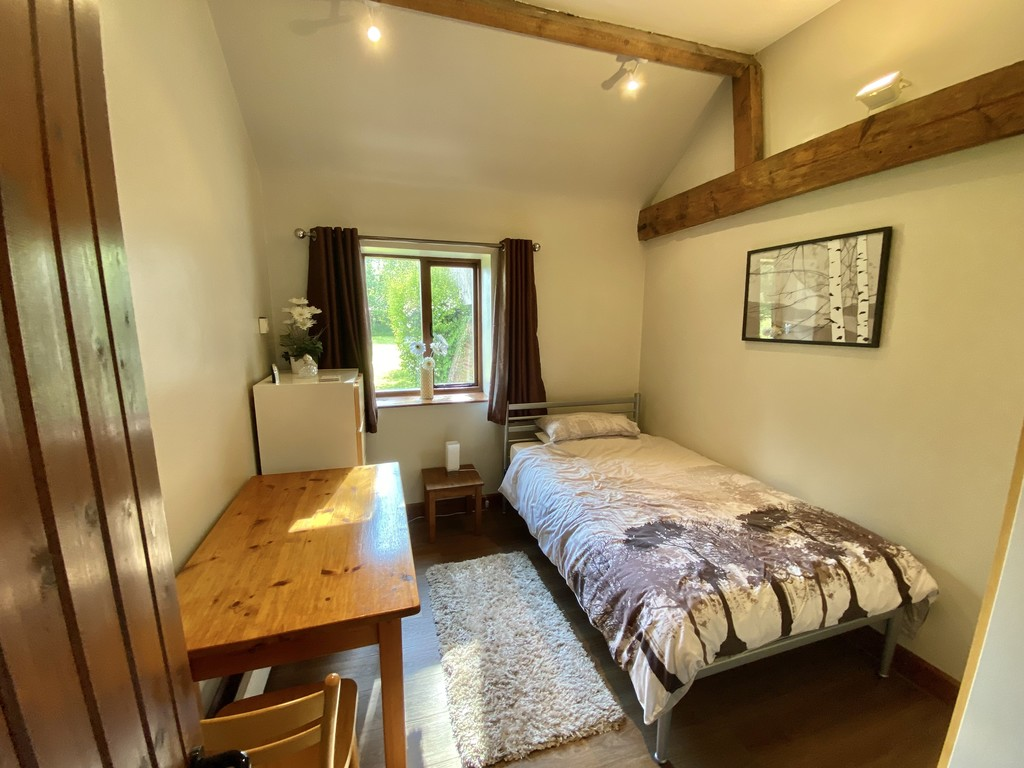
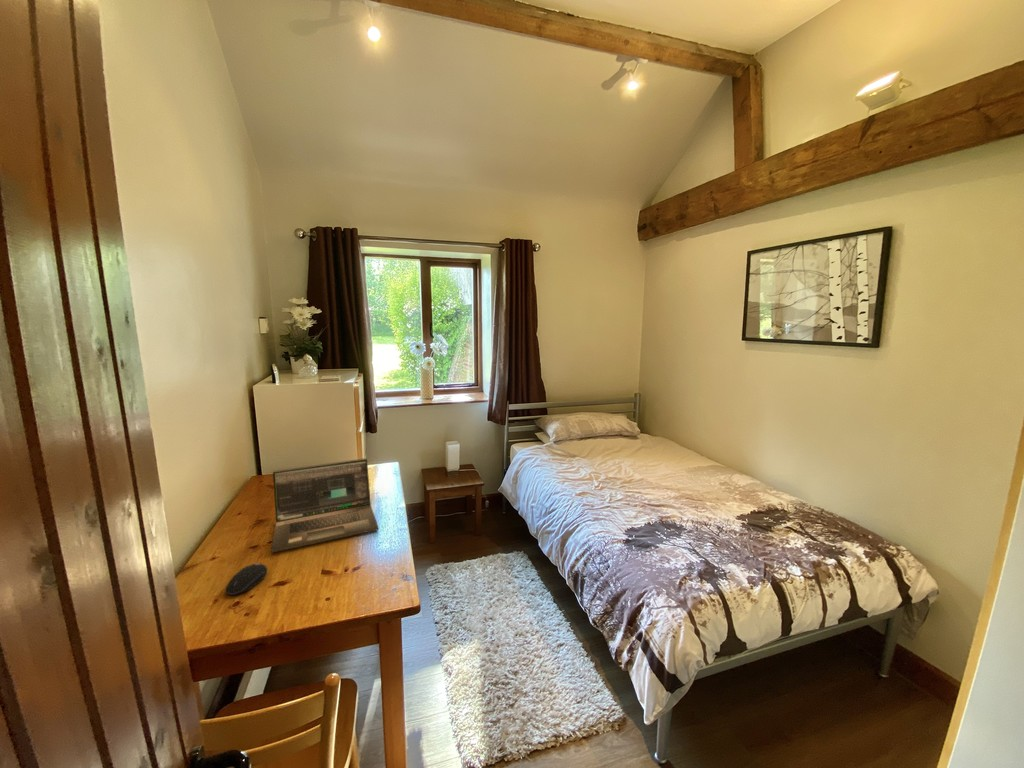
+ computer mouse [224,563,268,596]
+ laptop [270,457,379,554]
